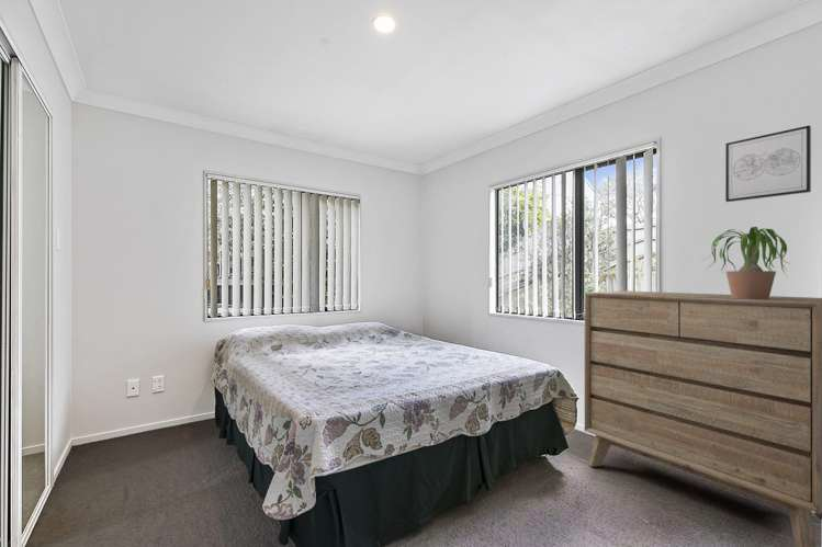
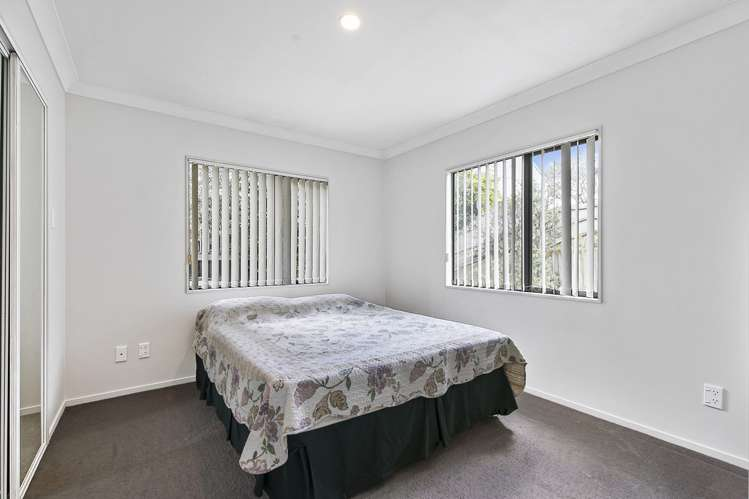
- wall art [724,124,812,203]
- potted plant [699,226,798,299]
- dresser [584,289,822,547]
